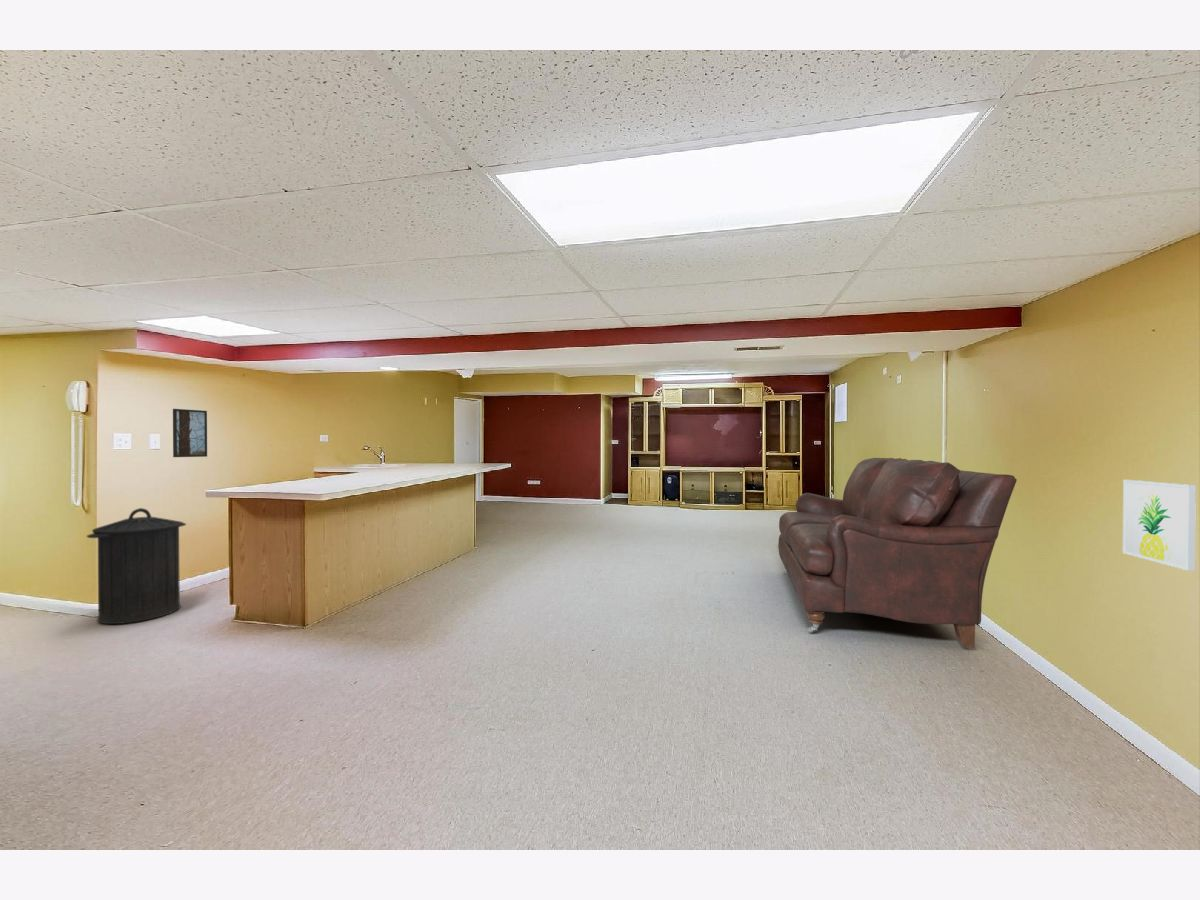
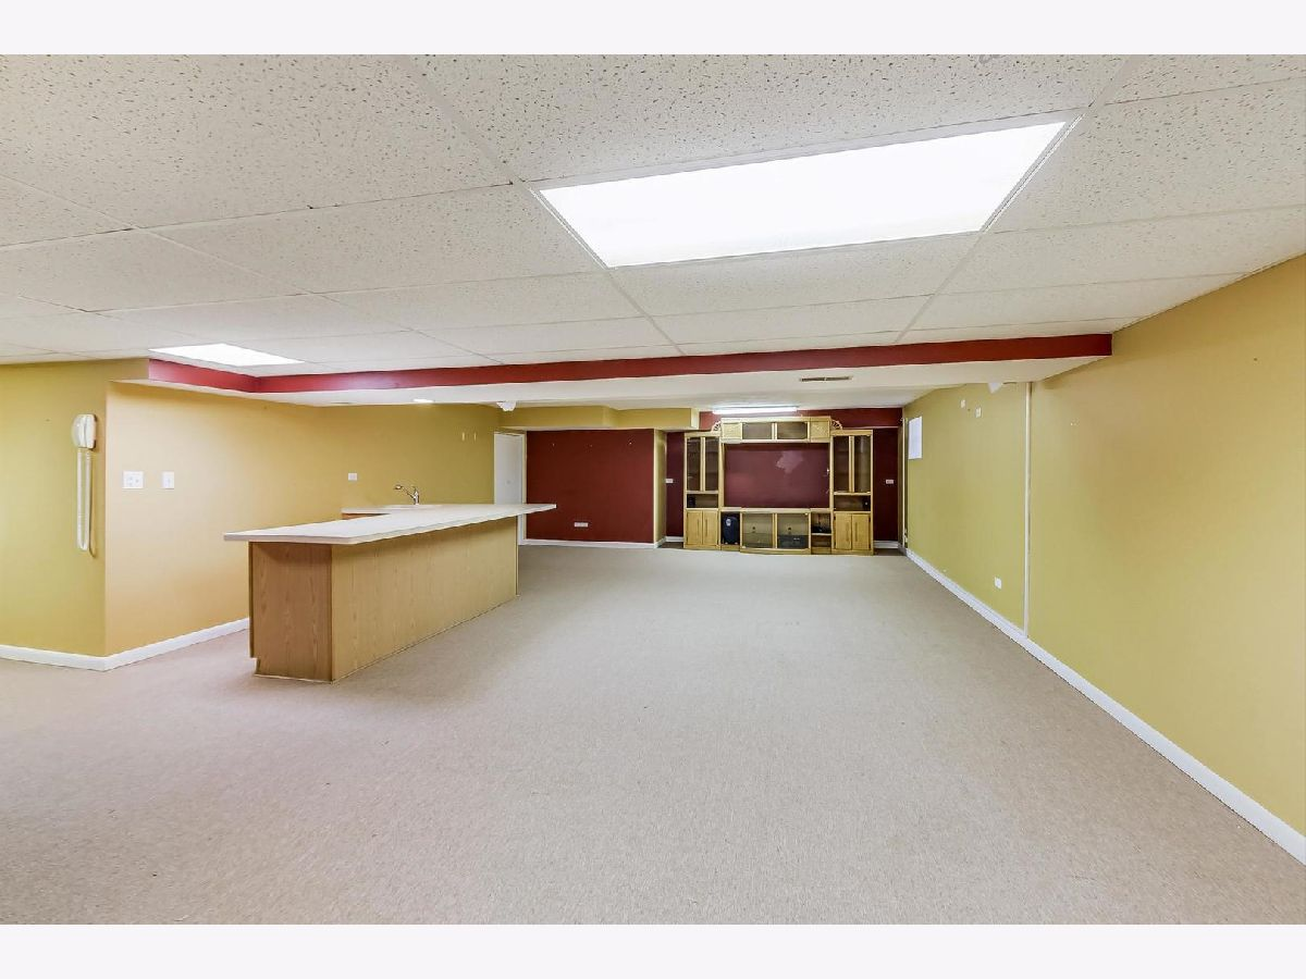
- wall art [1122,479,1197,572]
- trash can [85,507,187,625]
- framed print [172,408,208,458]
- sofa [777,457,1018,649]
